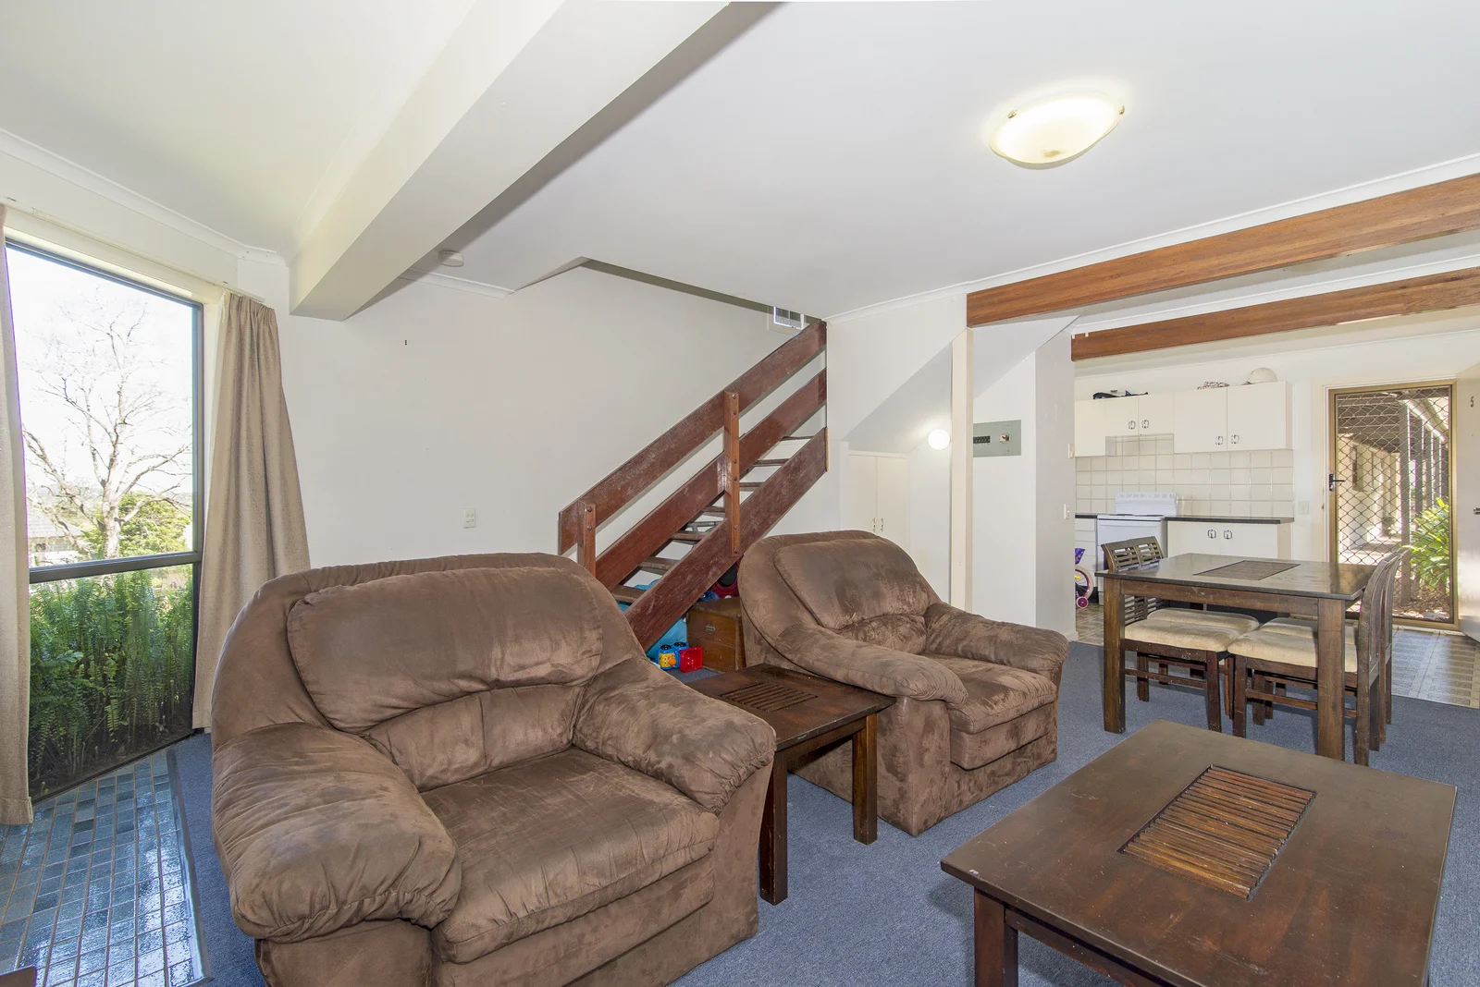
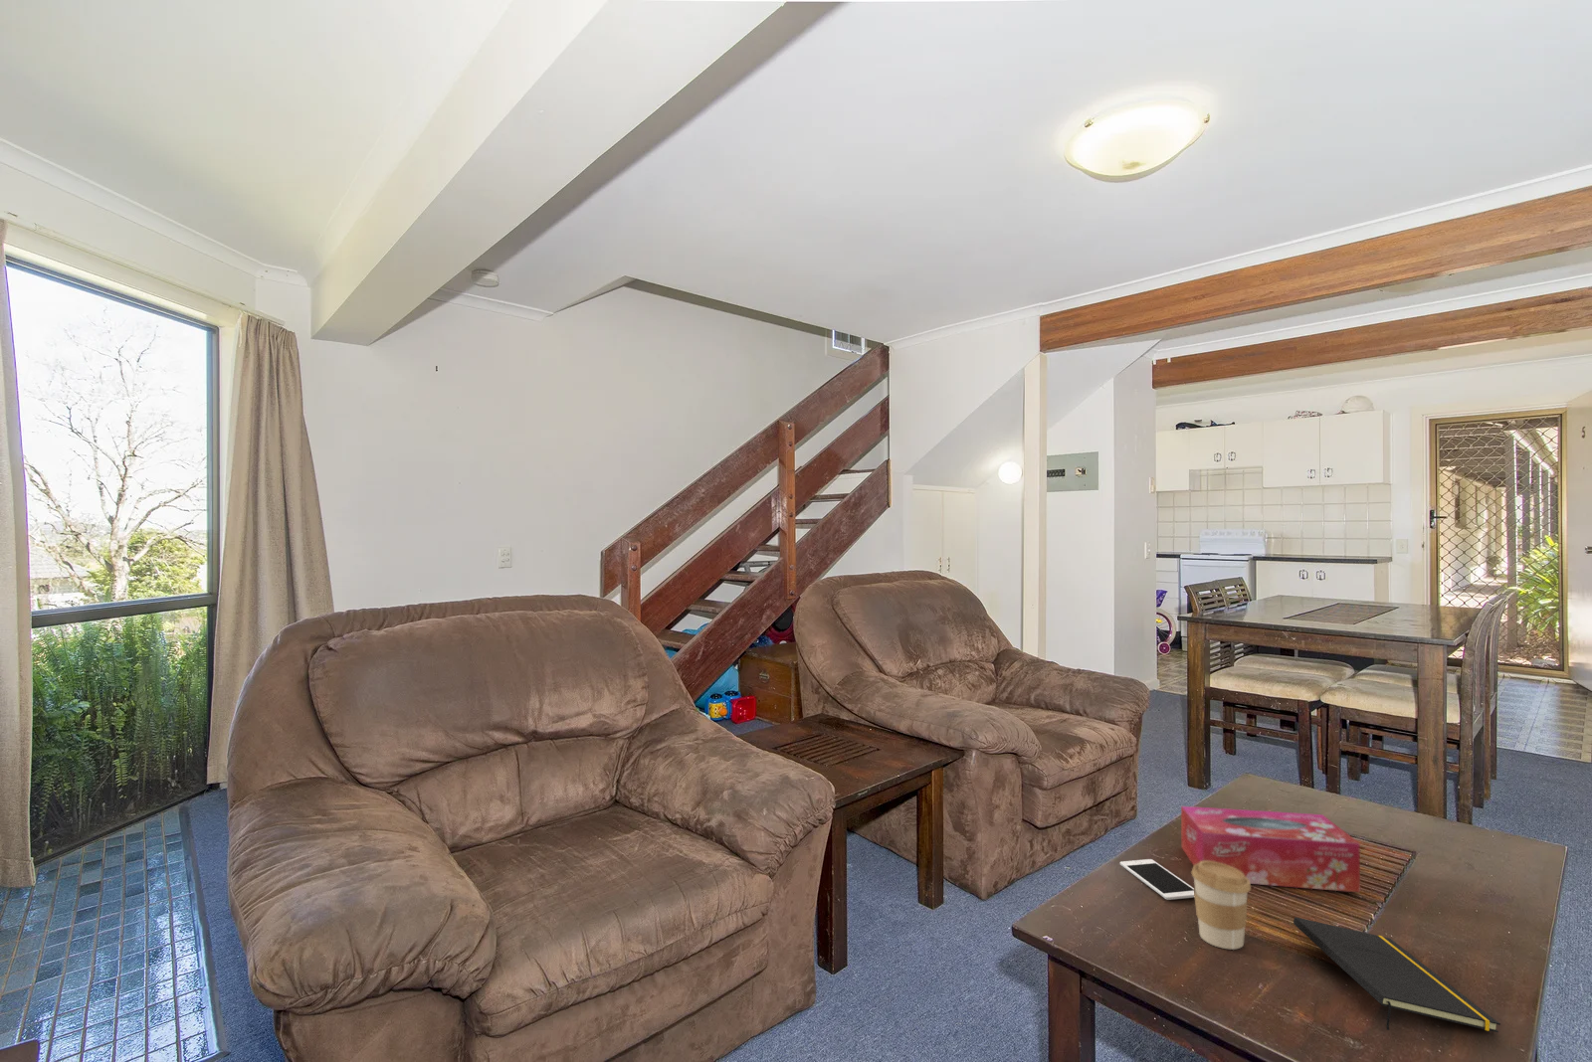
+ tissue box [1179,806,1361,893]
+ cell phone [1119,858,1195,901]
+ coffee cup [1190,862,1252,951]
+ notepad [1292,916,1501,1034]
